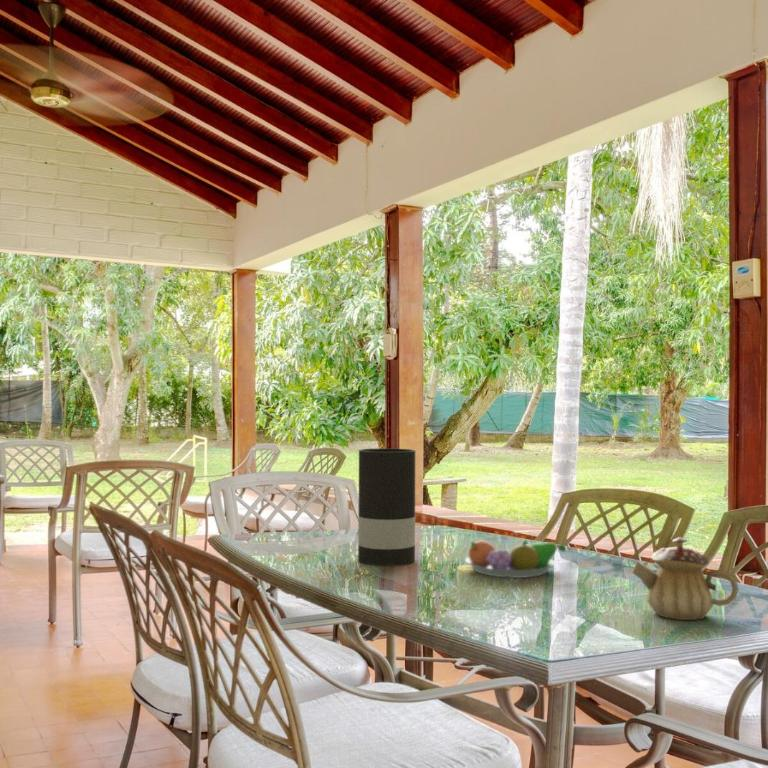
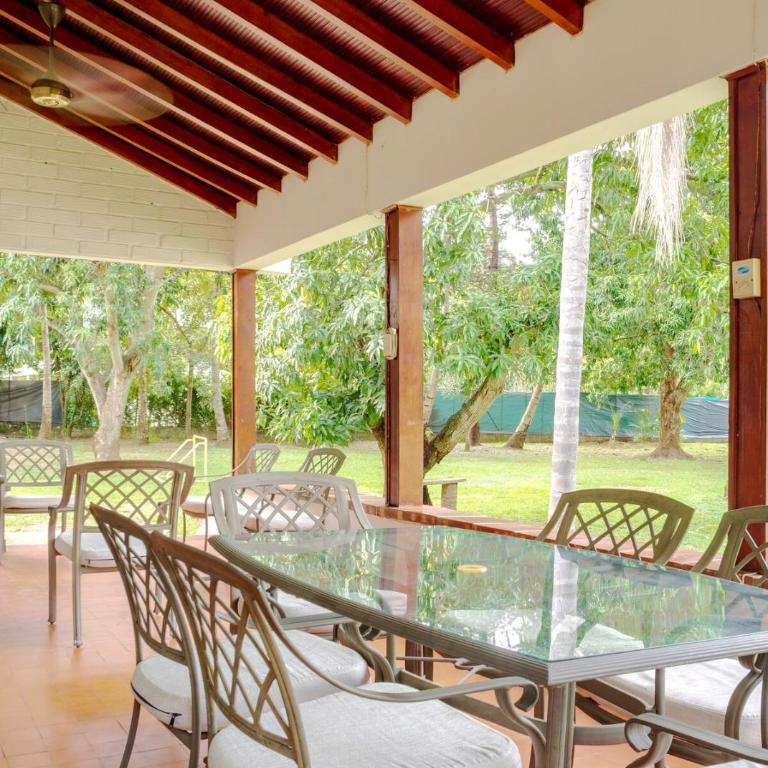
- fruit bowl [464,539,567,579]
- vase [357,447,416,567]
- teapot [631,536,740,621]
